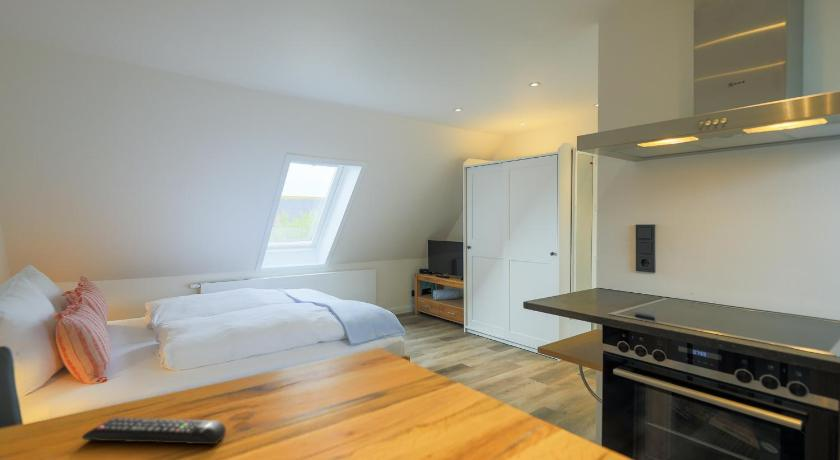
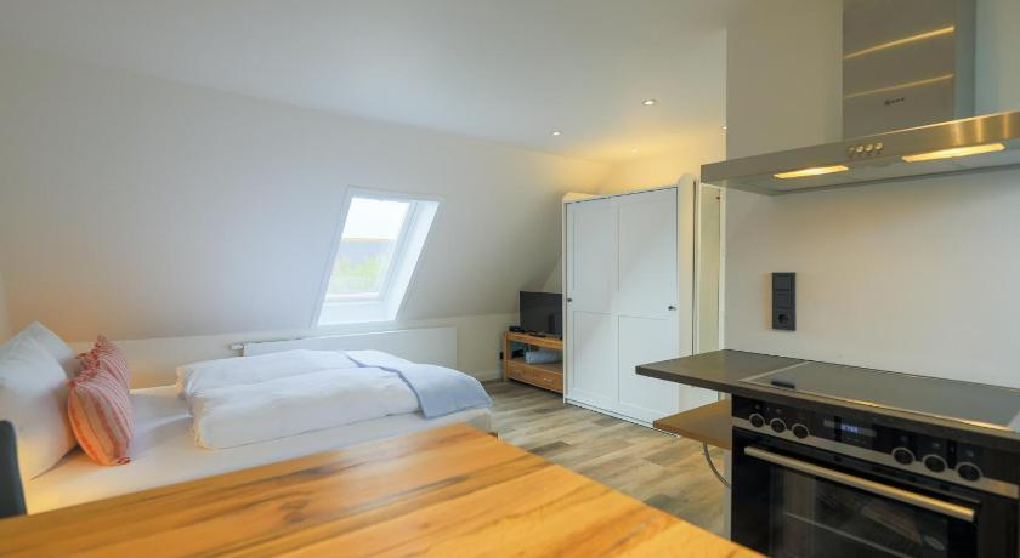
- remote control [81,416,227,445]
